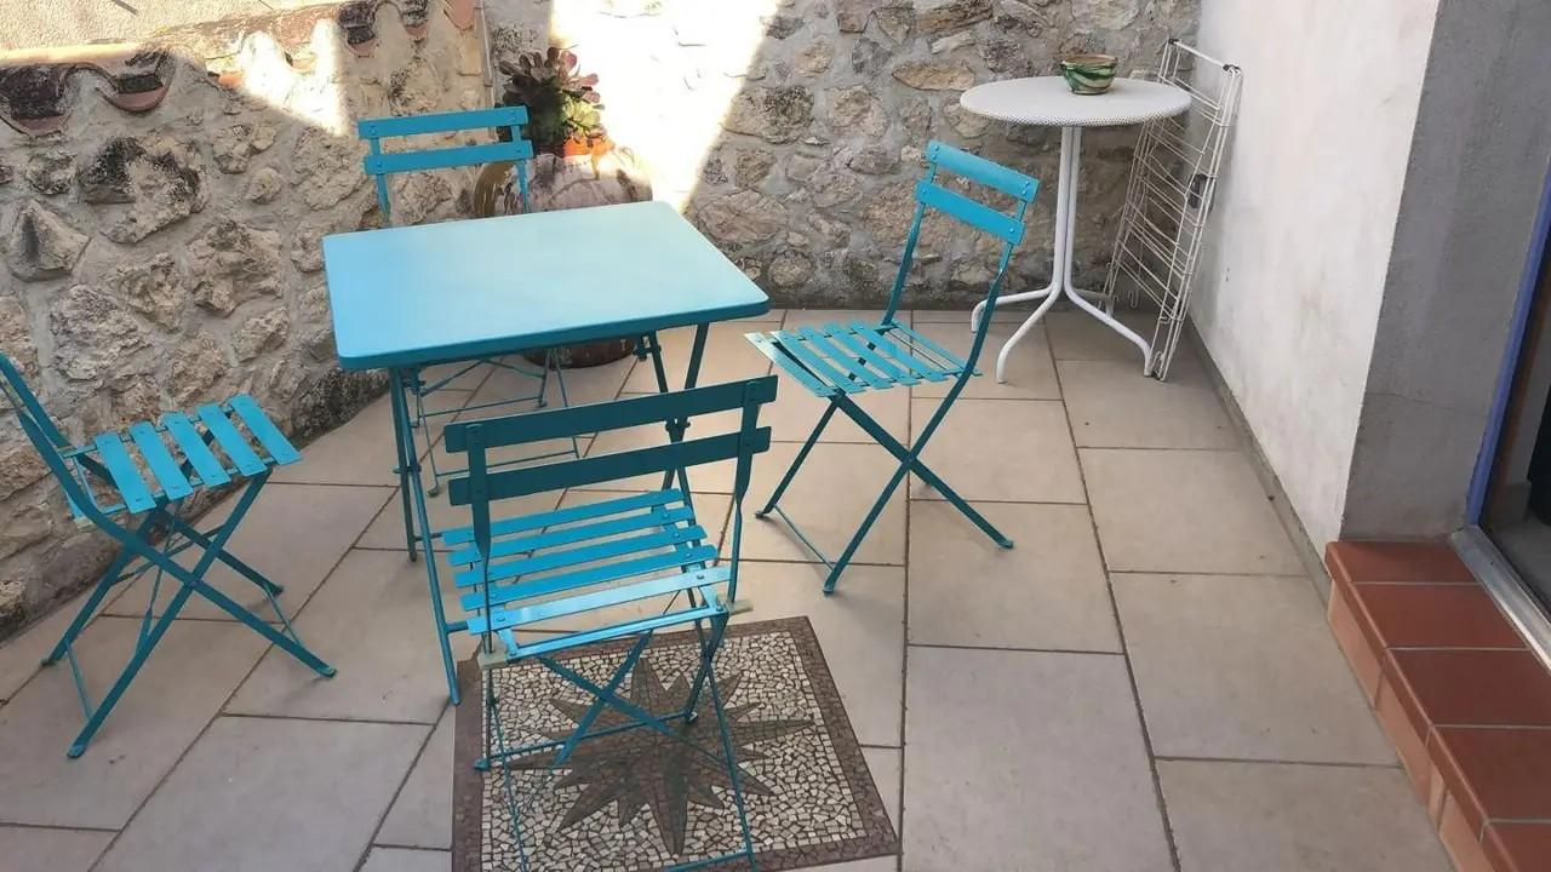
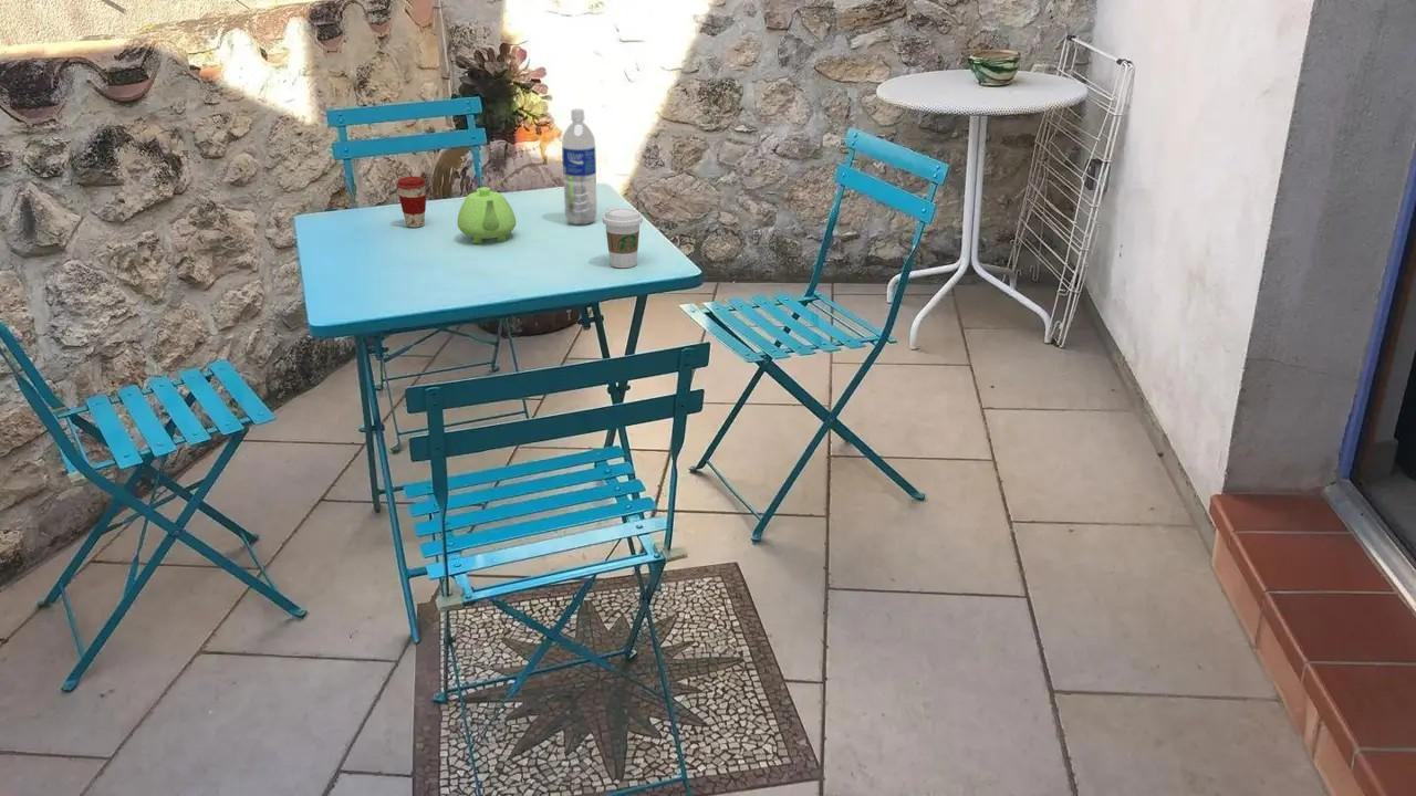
+ water bottle [561,107,597,226]
+ coffee cup [395,175,428,229]
+ coffee cup [601,207,644,269]
+ teapot [457,186,517,244]
